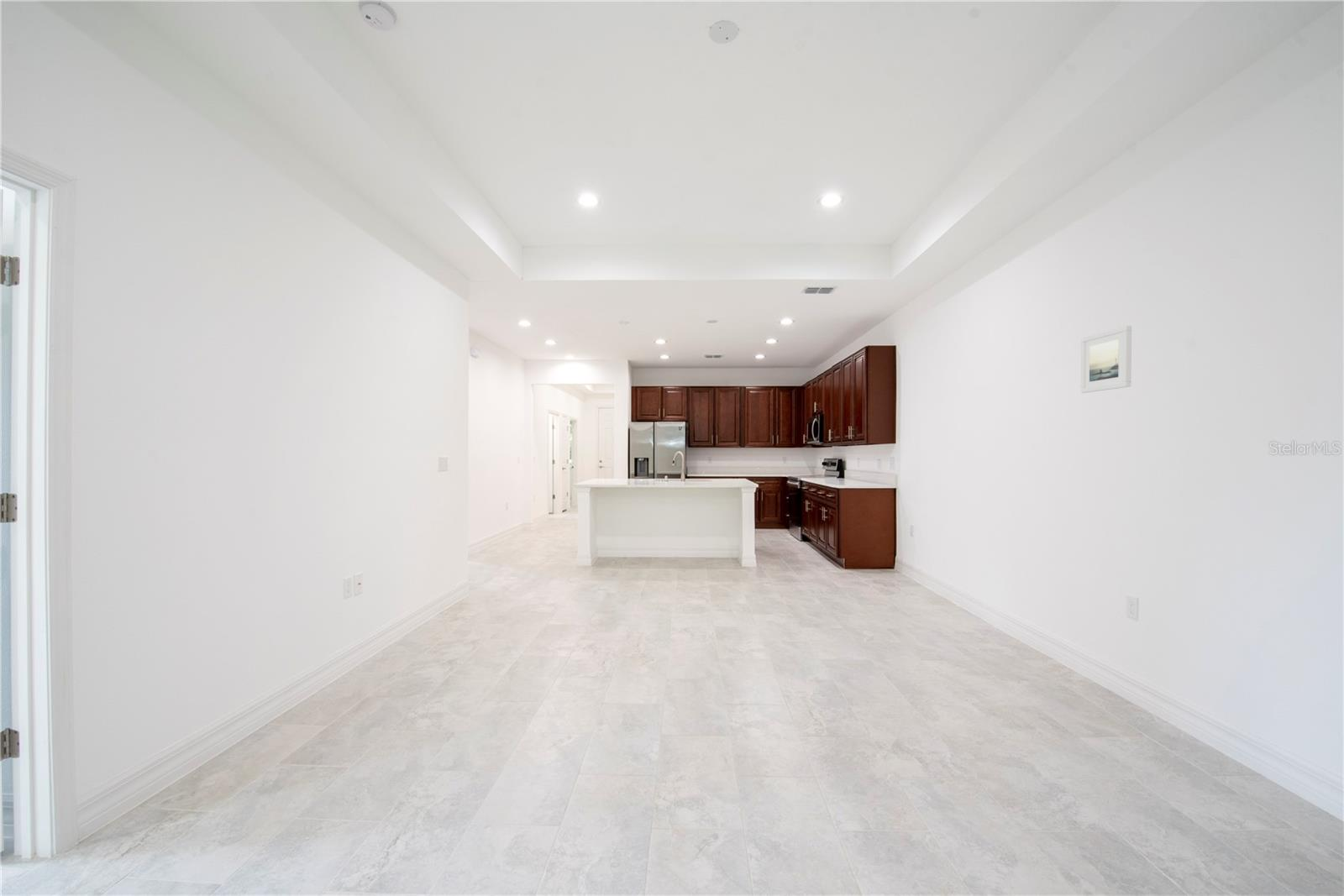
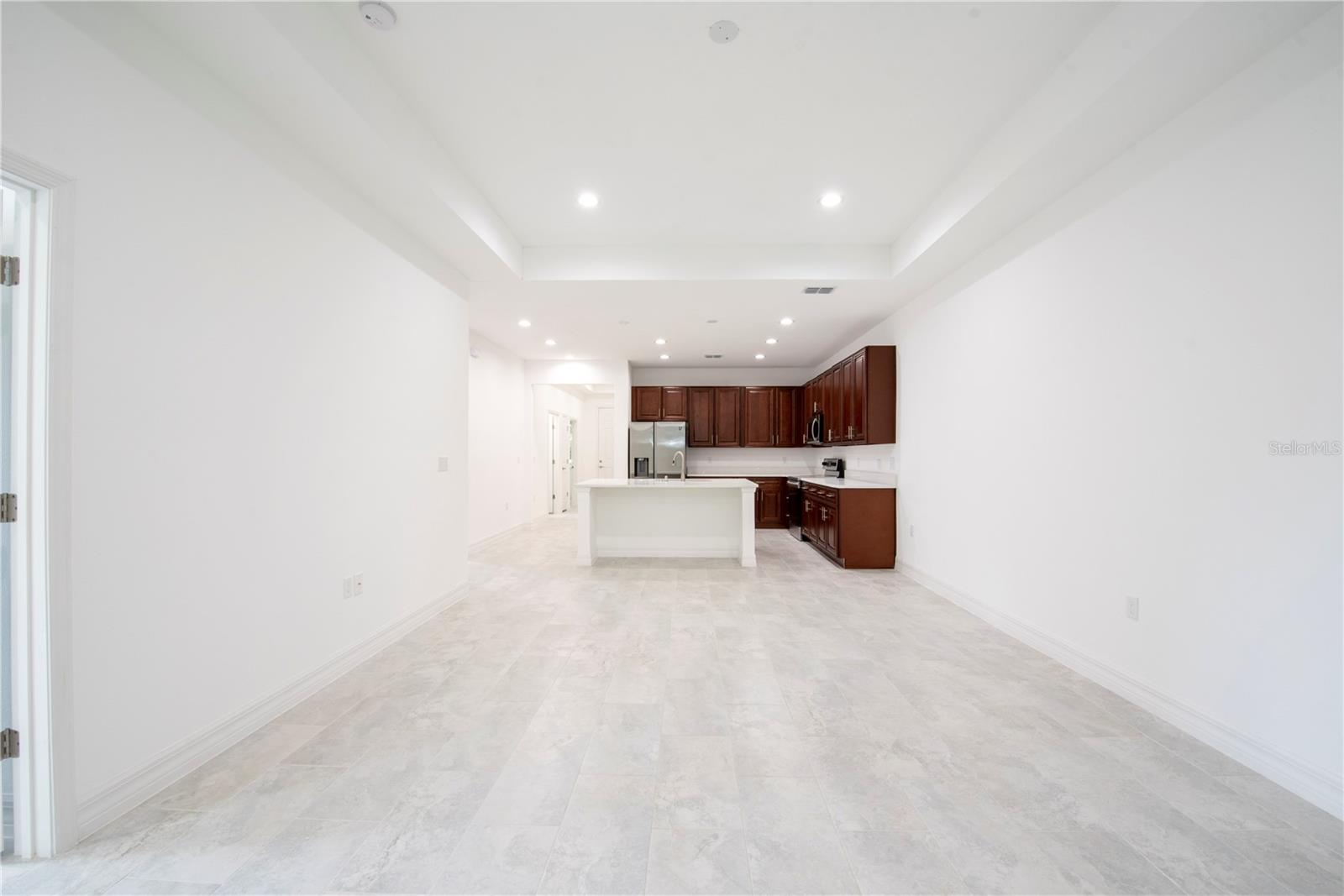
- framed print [1080,325,1132,394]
